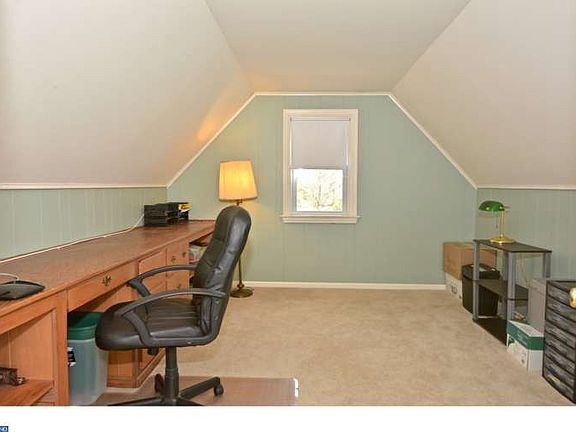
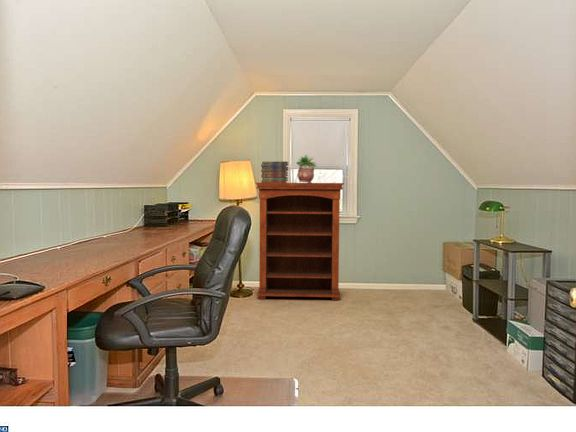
+ bookshelf [255,182,345,301]
+ potted plant [295,154,318,183]
+ book stack [260,160,289,183]
